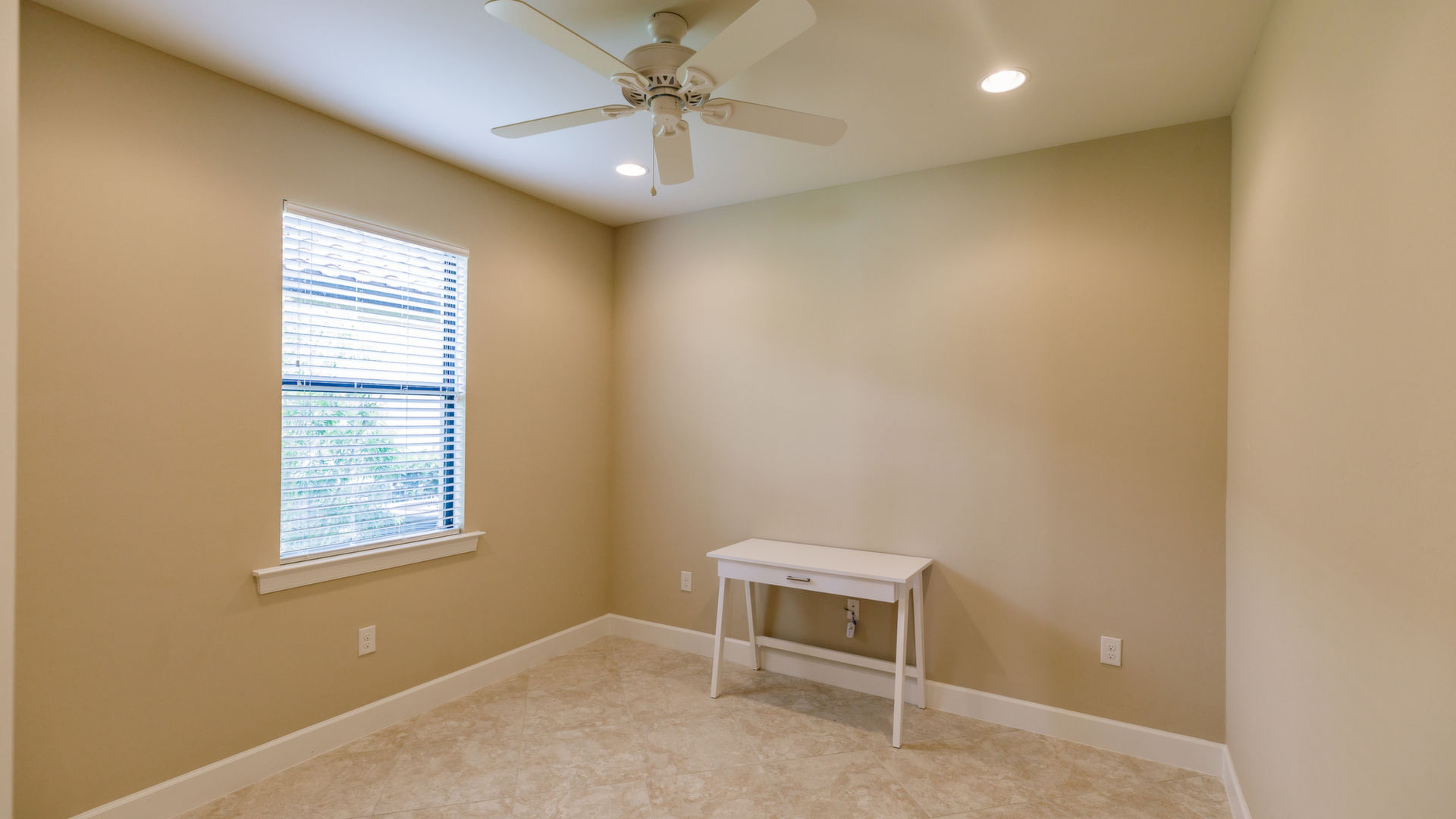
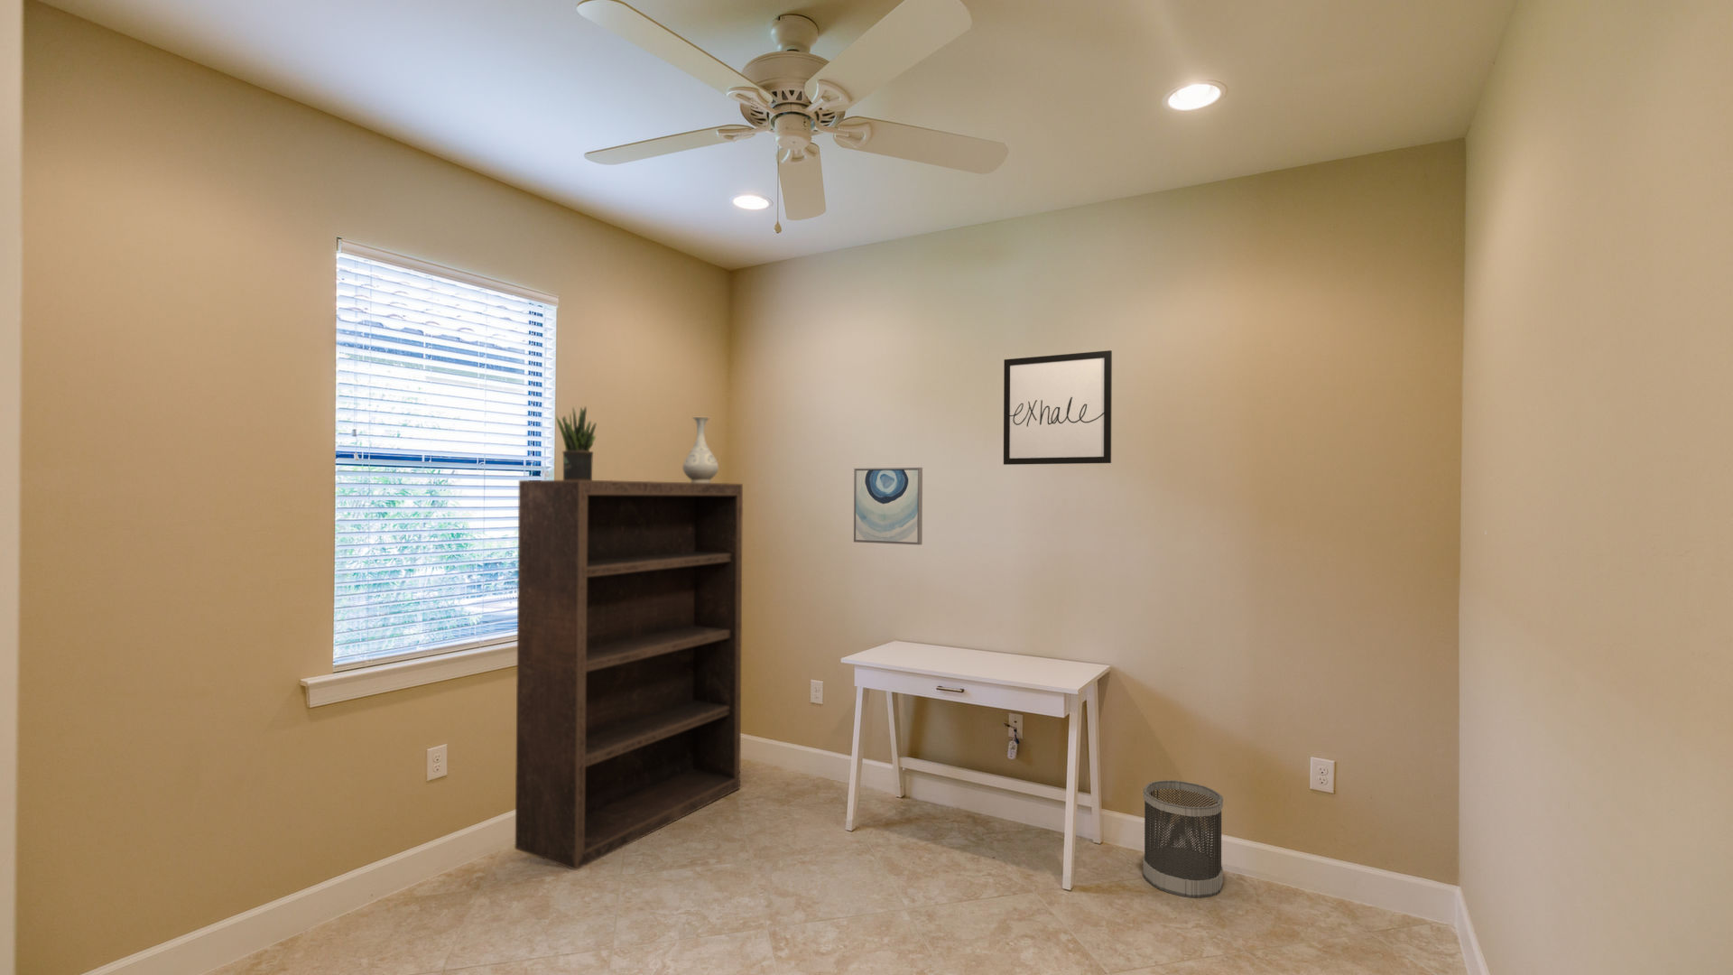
+ bookshelf [514,480,744,871]
+ wall art [1003,349,1113,465]
+ wall art [853,467,924,545]
+ potted plant [555,405,598,480]
+ wastebasket [1141,779,1224,899]
+ vase [682,417,719,483]
